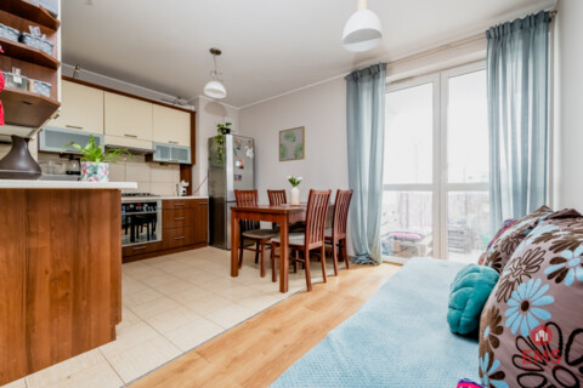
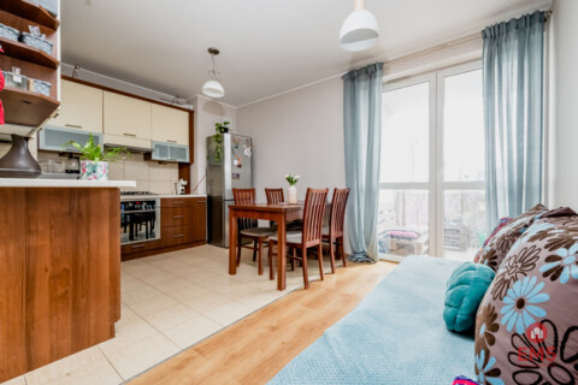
- wall art [278,125,306,162]
